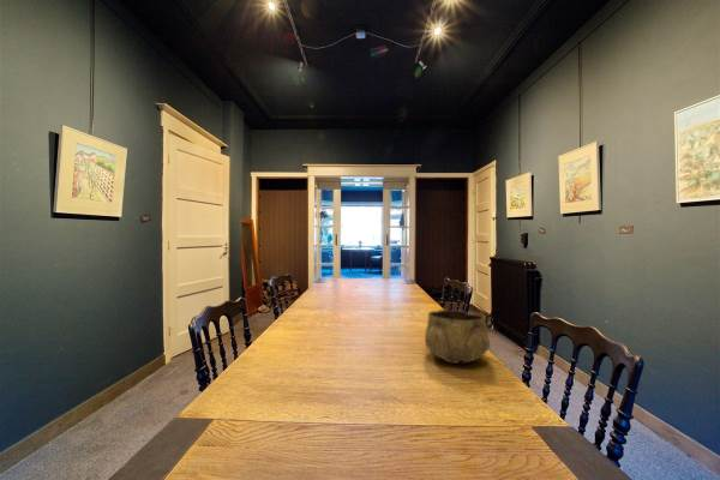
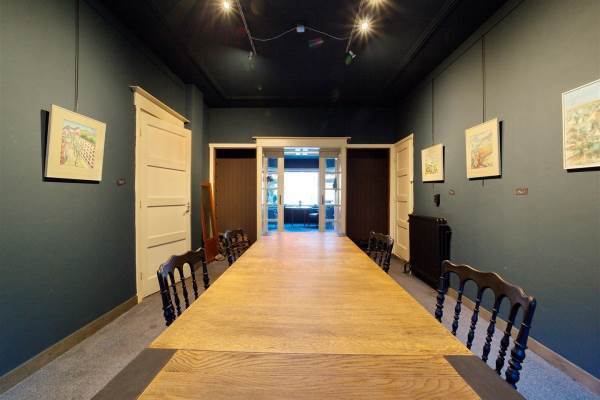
- decorative bowl [424,308,491,365]
